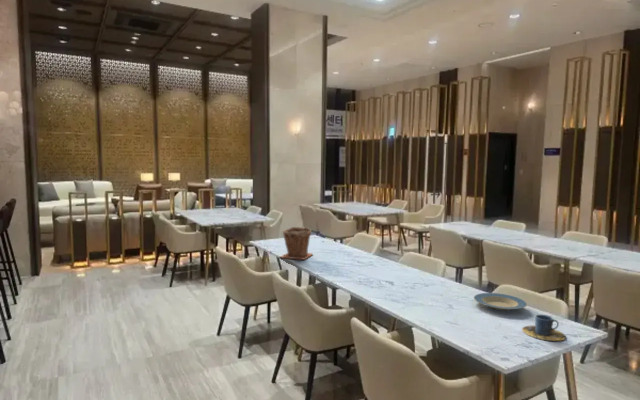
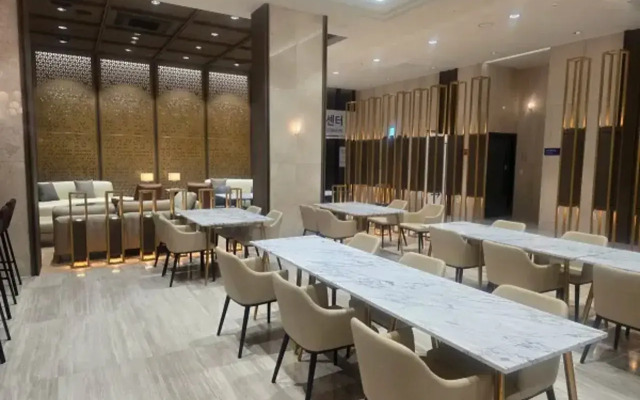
- cup [521,313,567,342]
- plate [473,292,528,311]
- plant pot [278,226,314,261]
